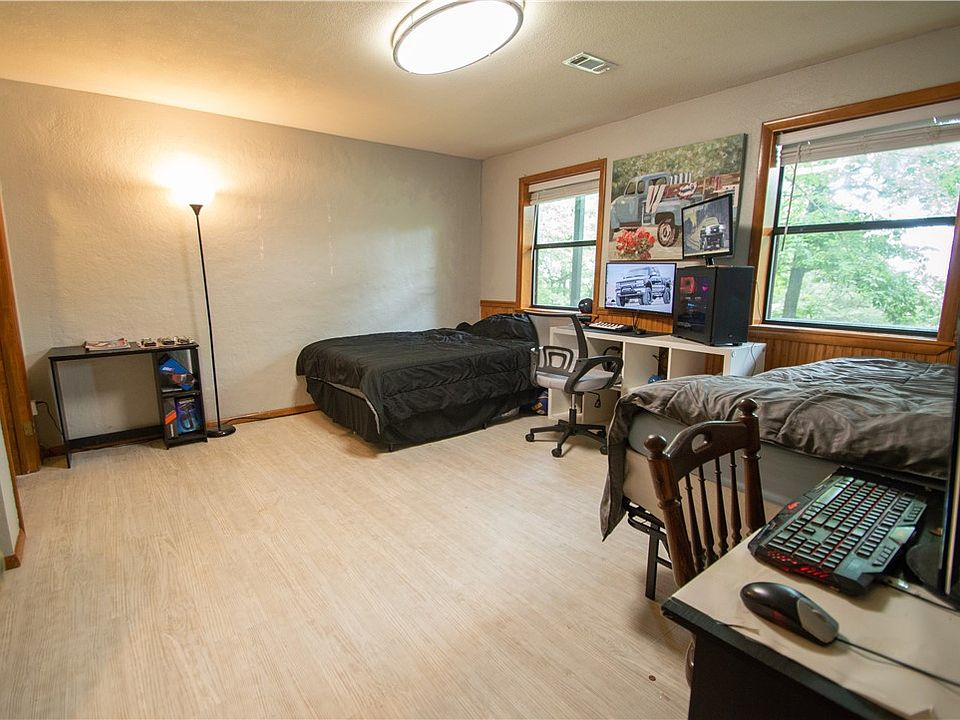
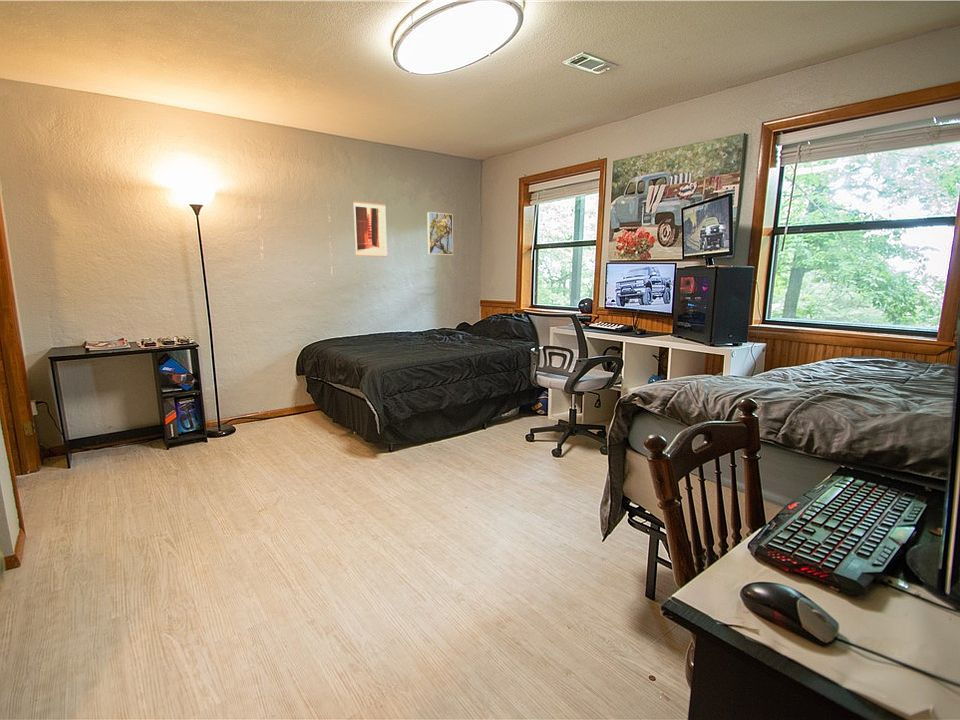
+ wall art [352,200,388,258]
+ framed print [426,211,454,256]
